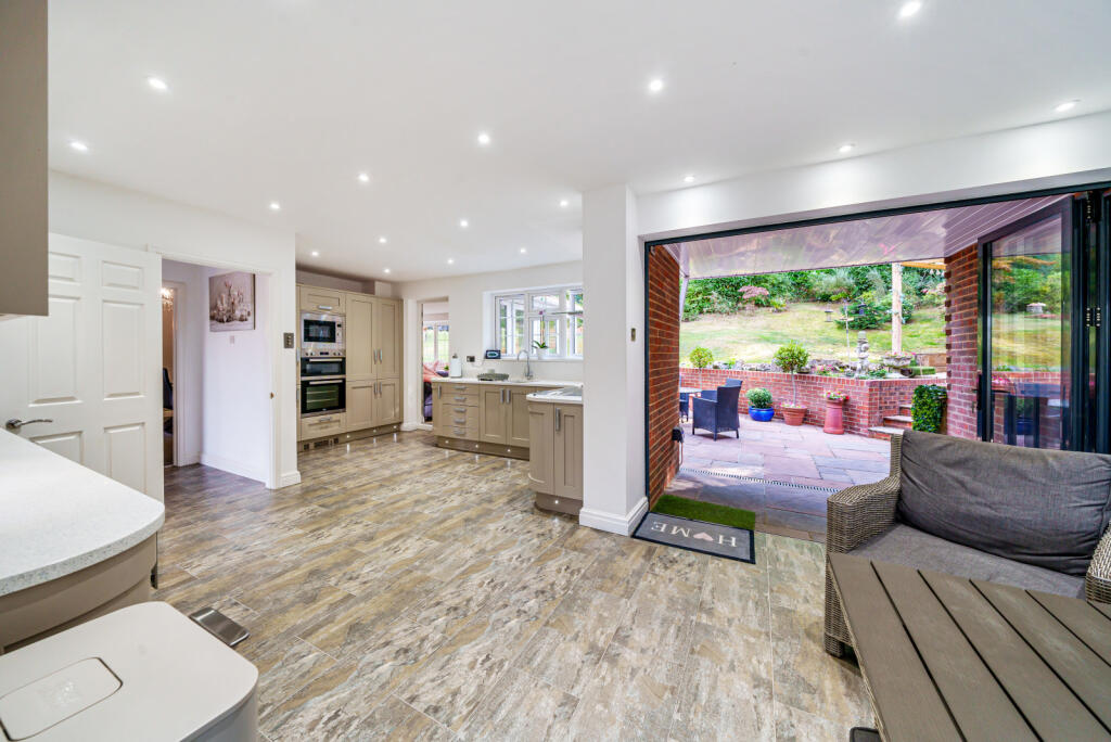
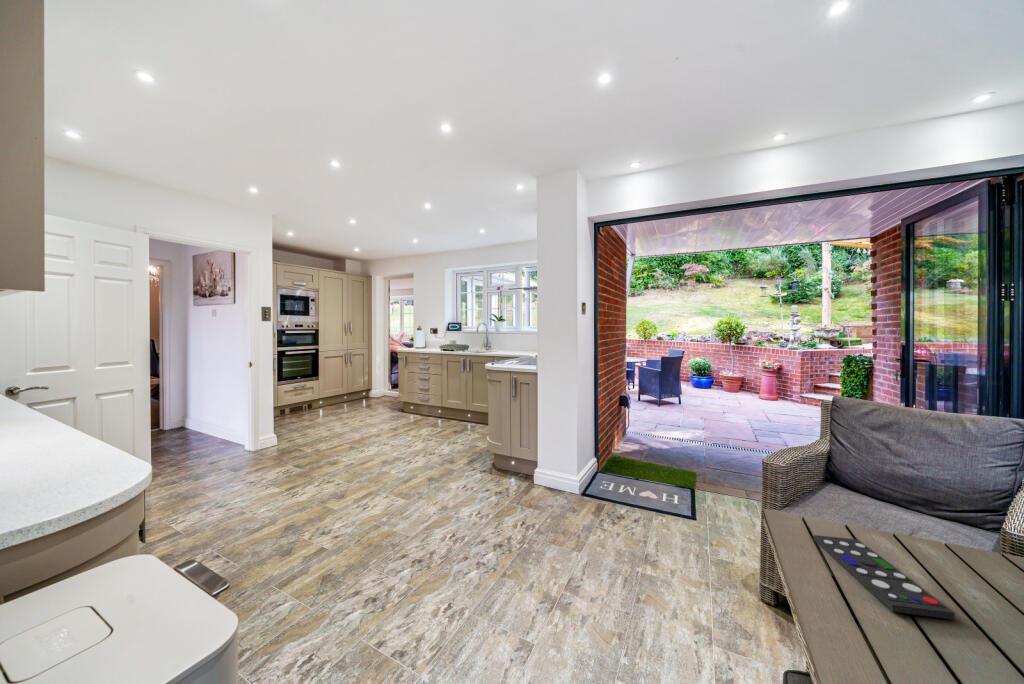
+ remote control [813,534,956,620]
